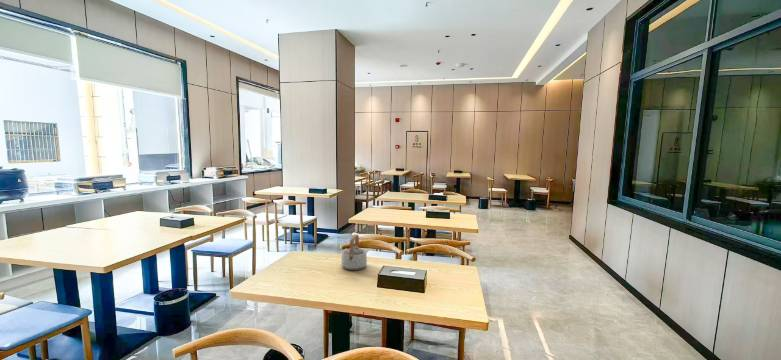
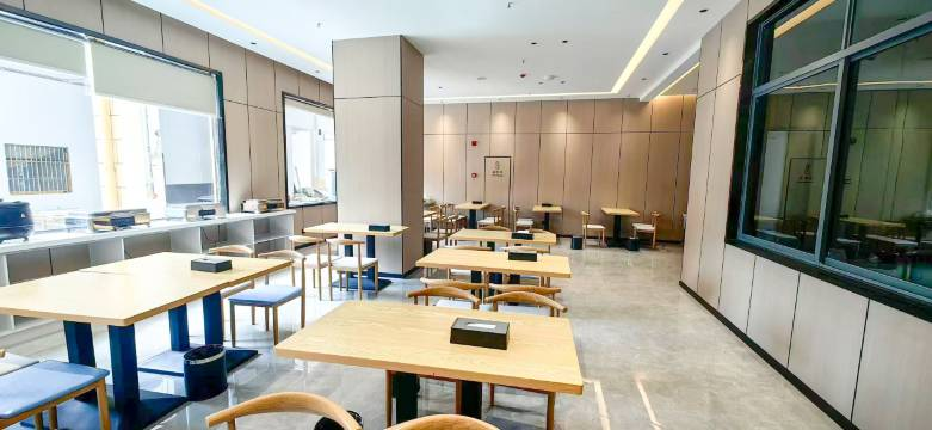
- teapot [340,234,368,271]
